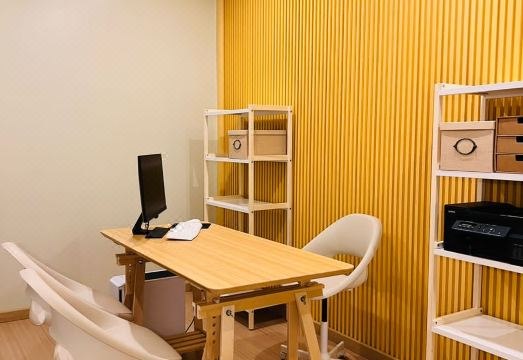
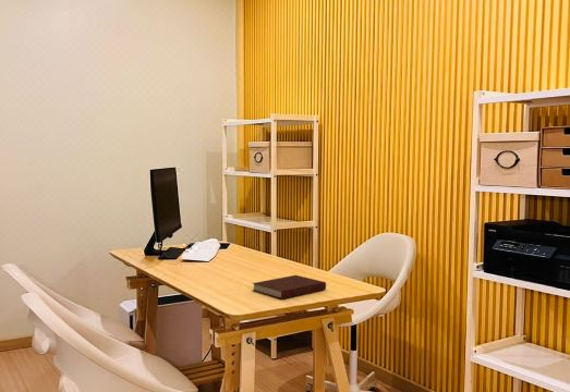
+ notebook [252,274,327,301]
